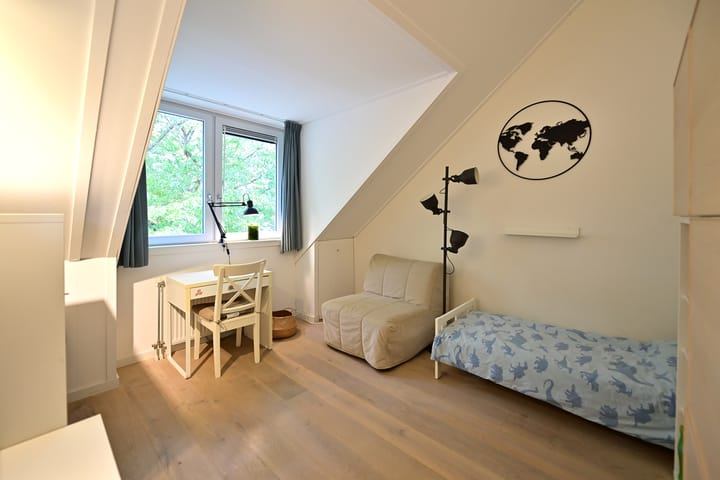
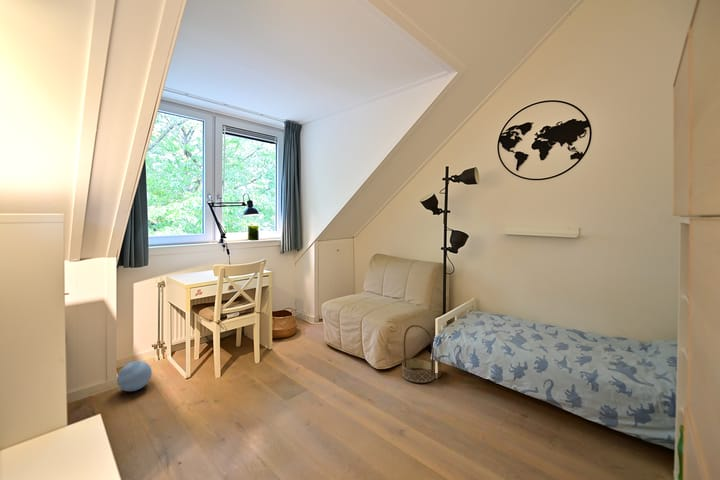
+ ball [116,360,152,392]
+ basket [401,324,436,384]
